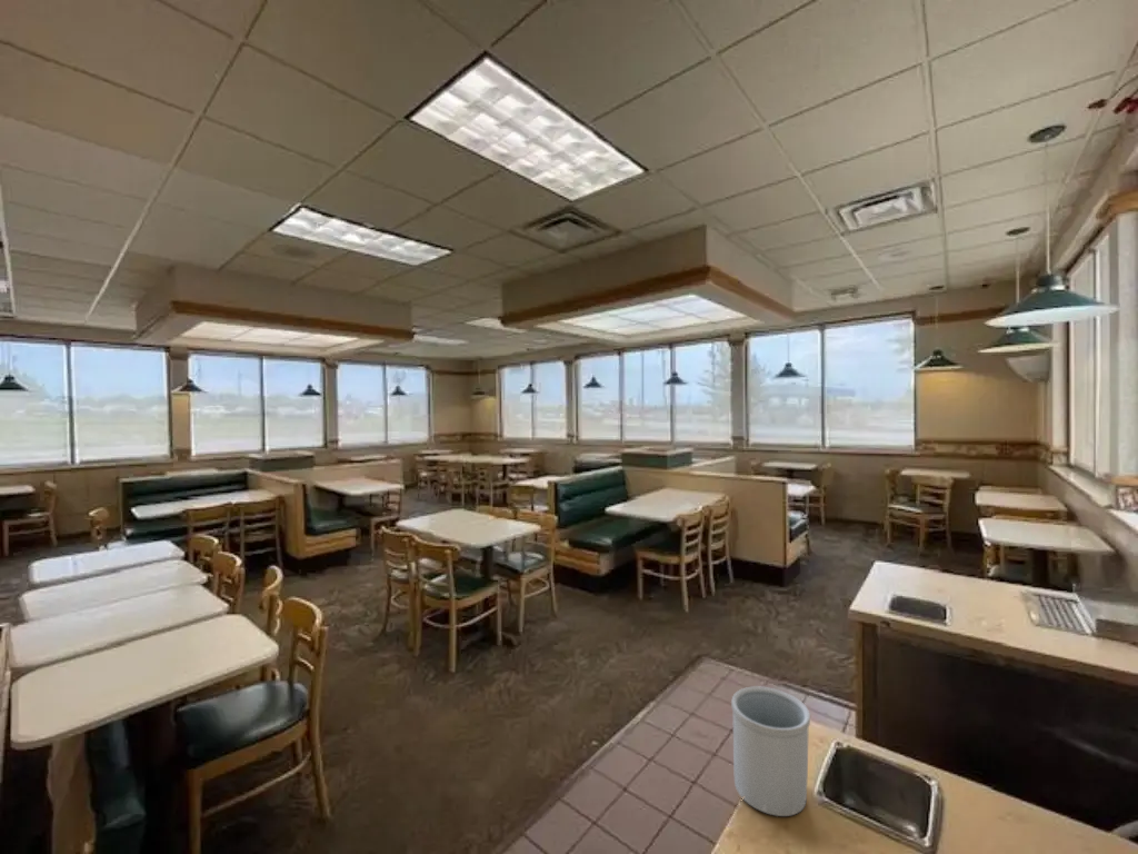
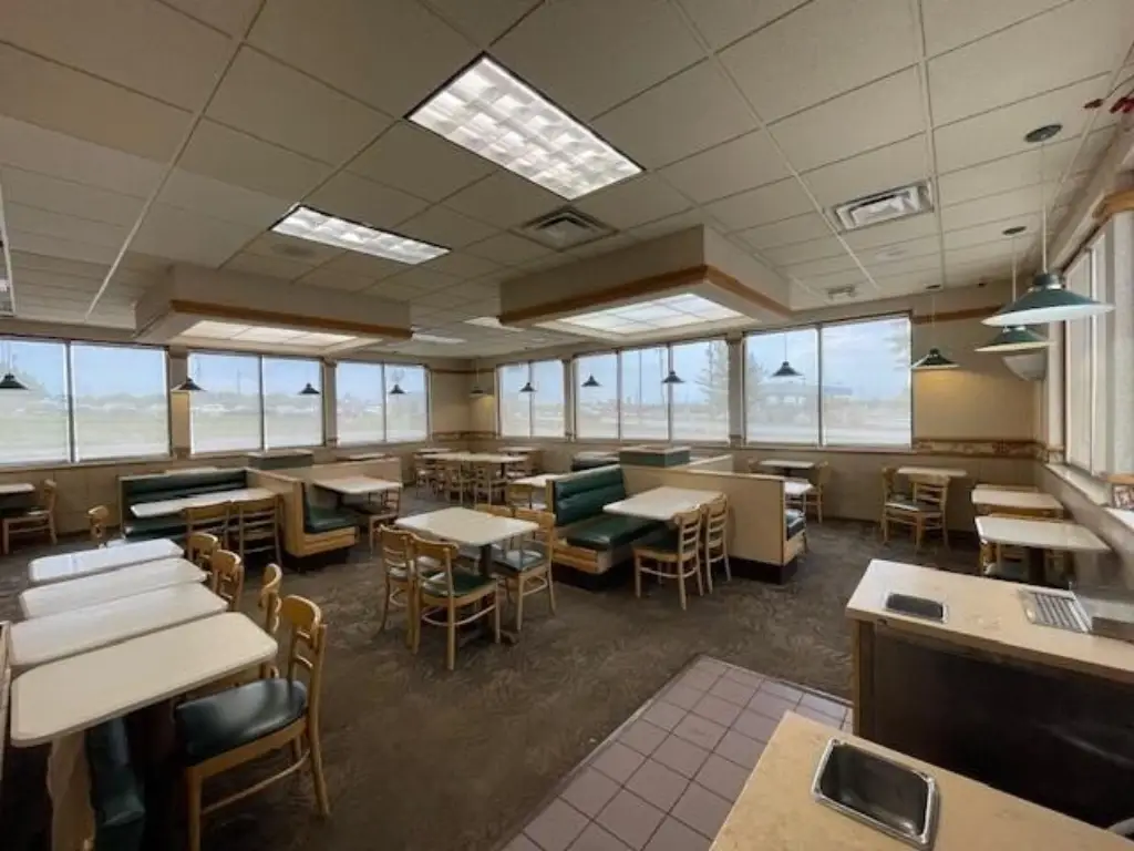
- utensil holder [730,685,811,817]
